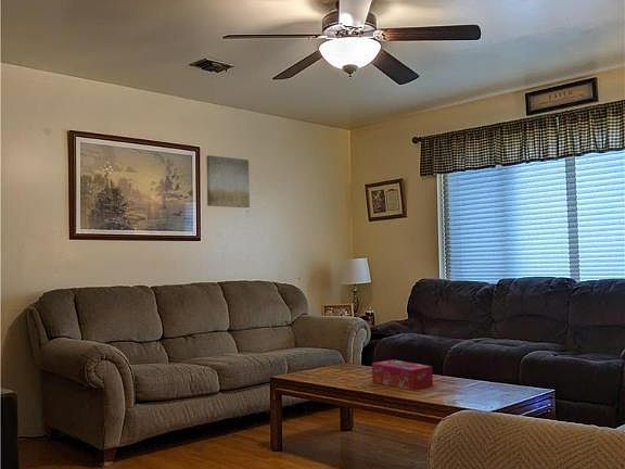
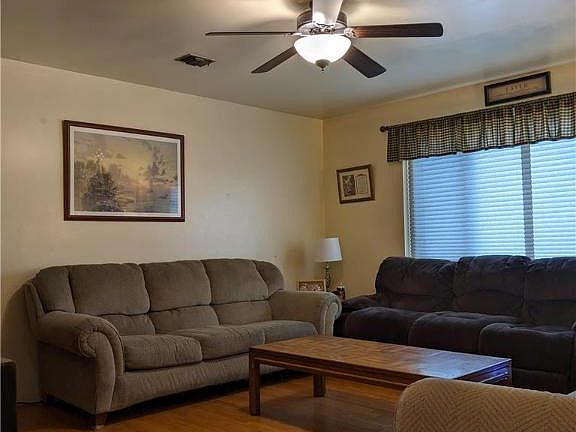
- tissue box [371,358,434,391]
- wall art [205,154,251,208]
